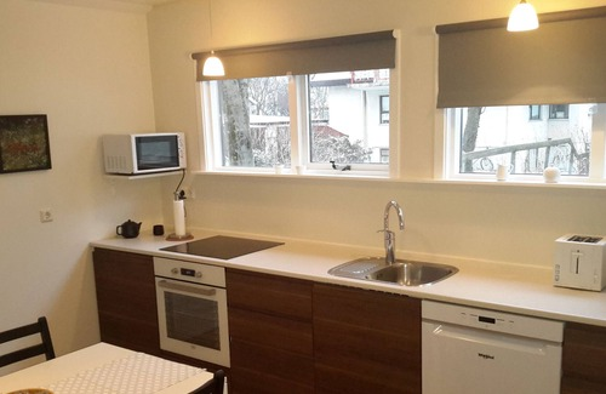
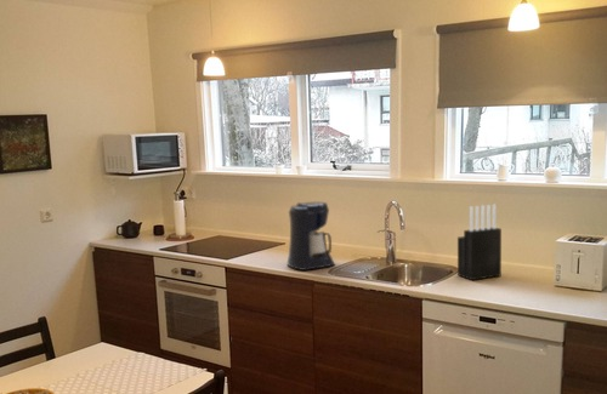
+ knife block [456,204,503,281]
+ coffee maker [287,200,336,272]
